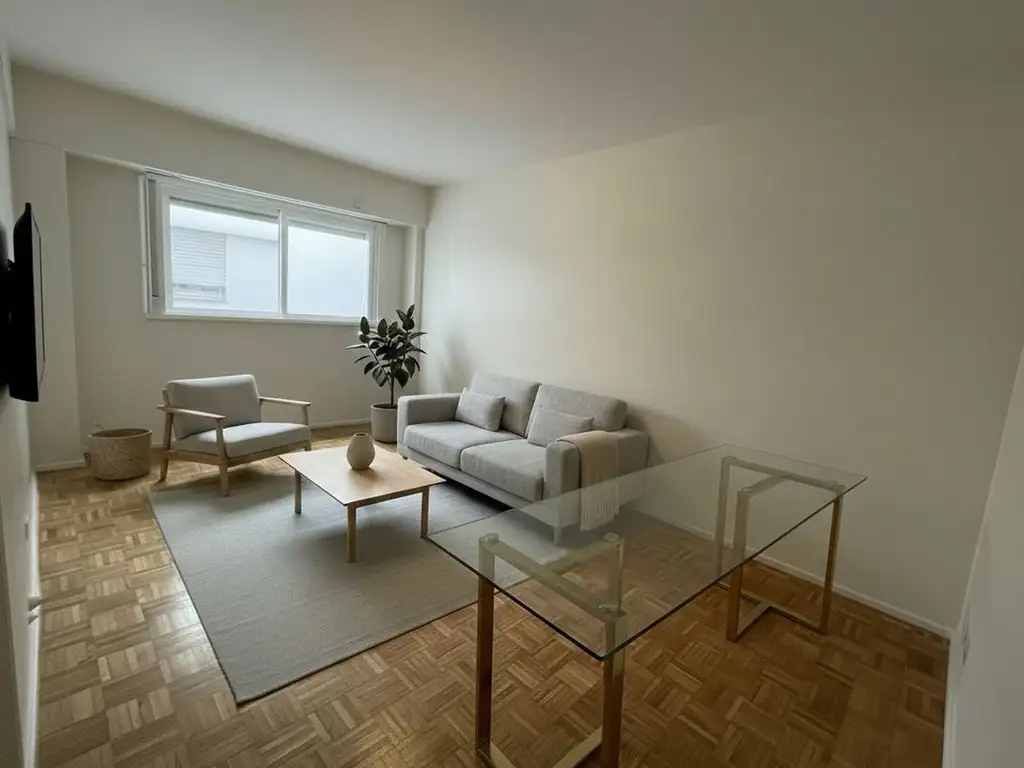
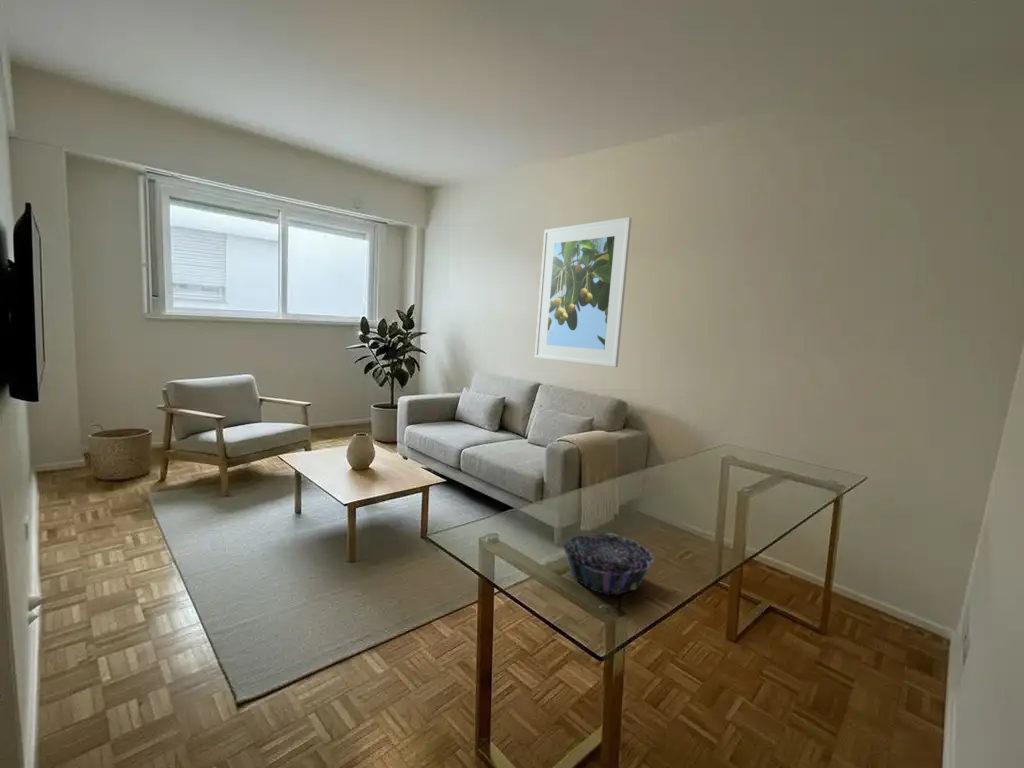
+ decorative bowl [562,534,655,596]
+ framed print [534,216,633,368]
